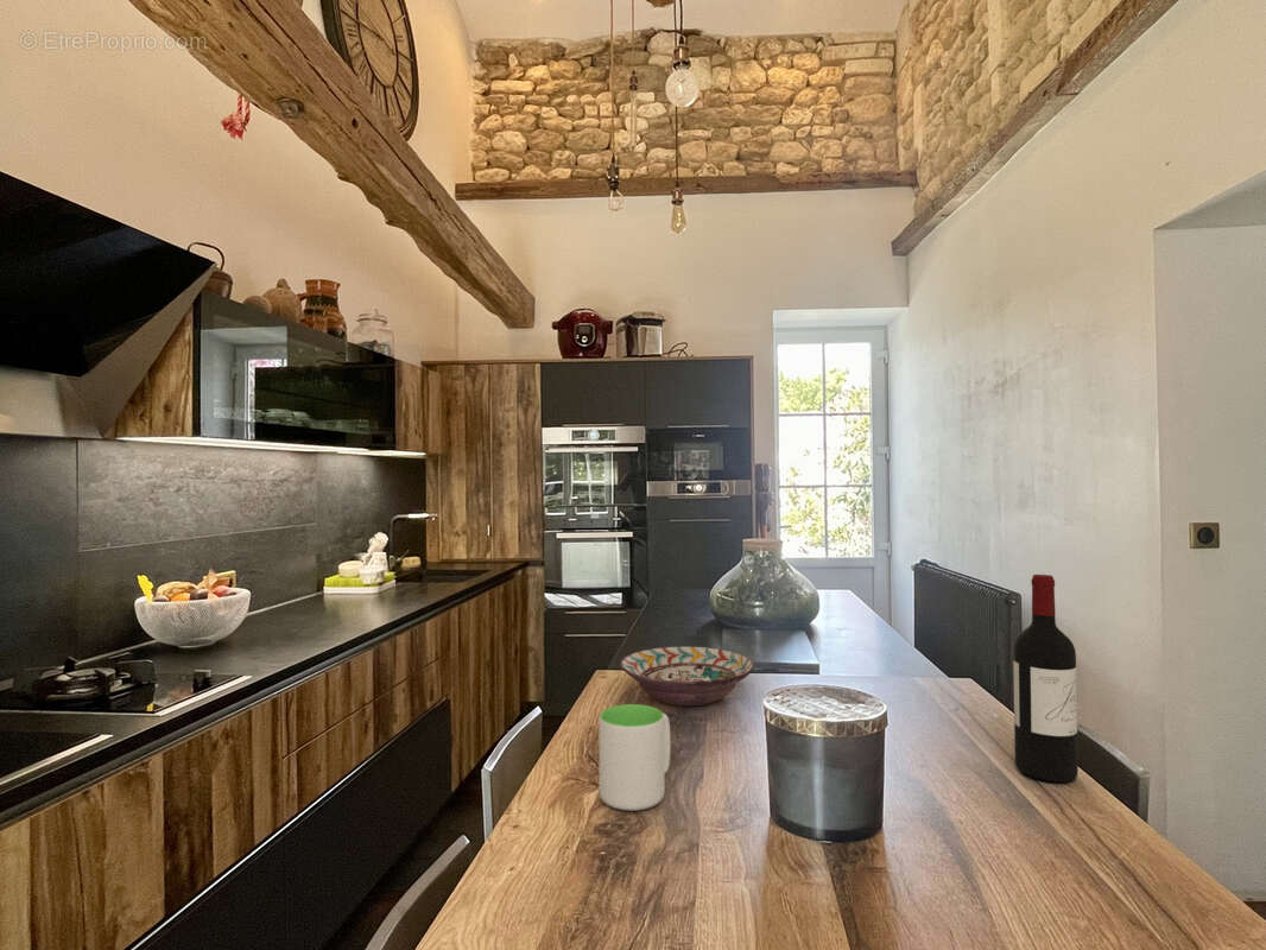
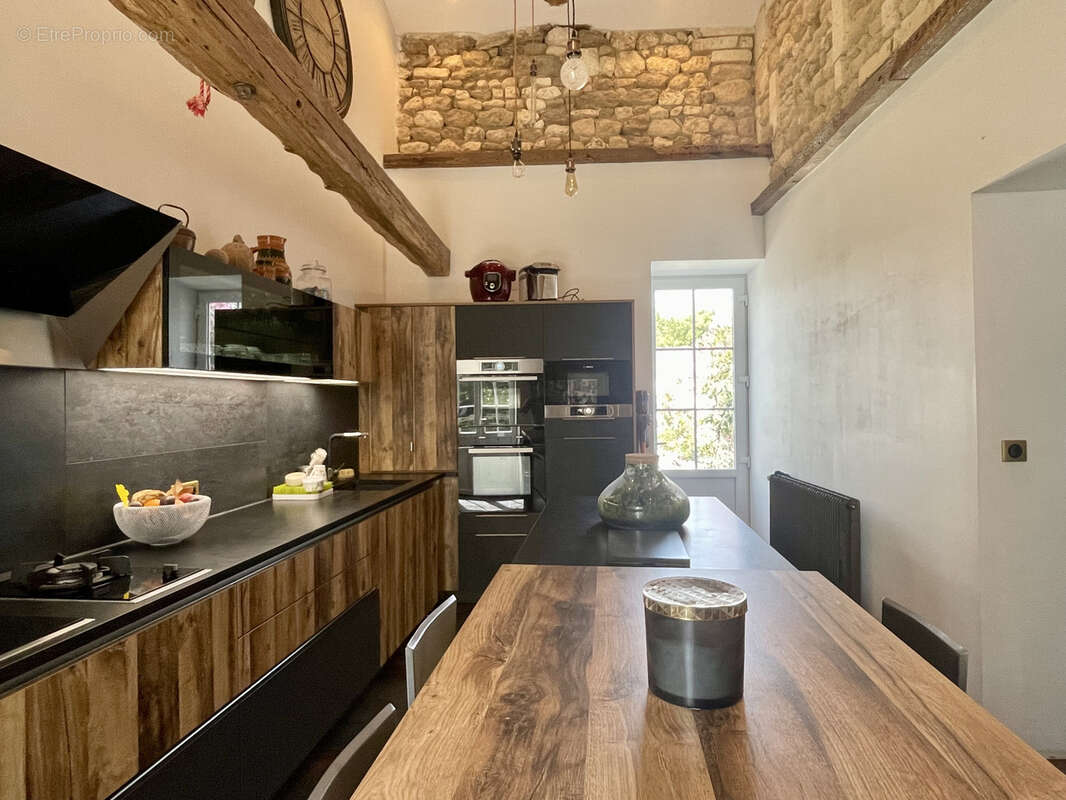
- mug [597,703,671,811]
- decorative bowl [620,645,755,707]
- wine bottle [1012,574,1080,784]
